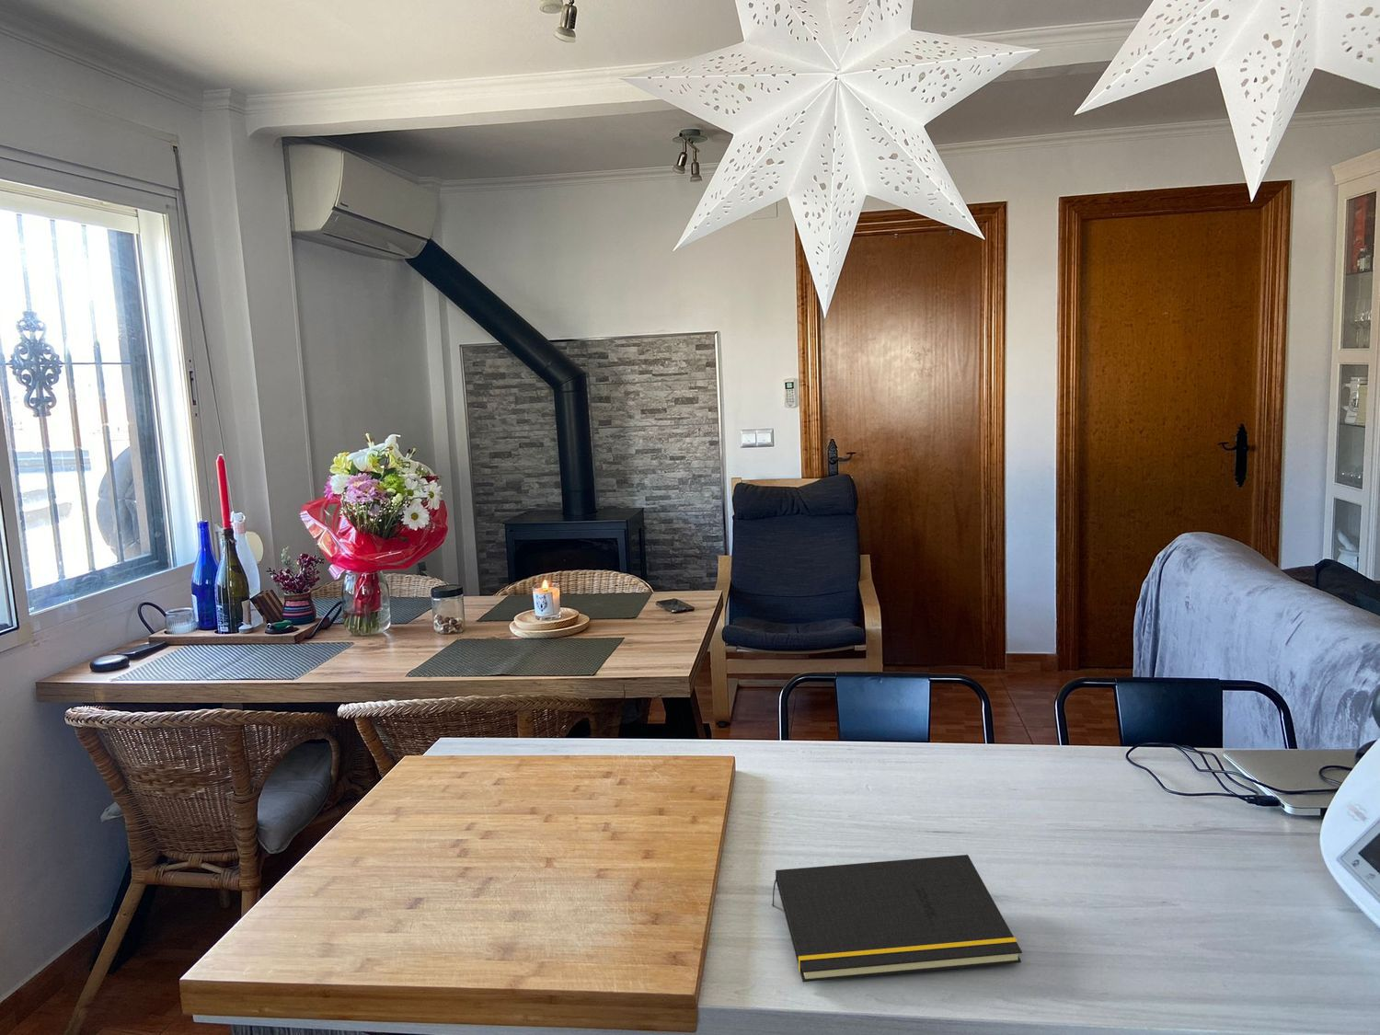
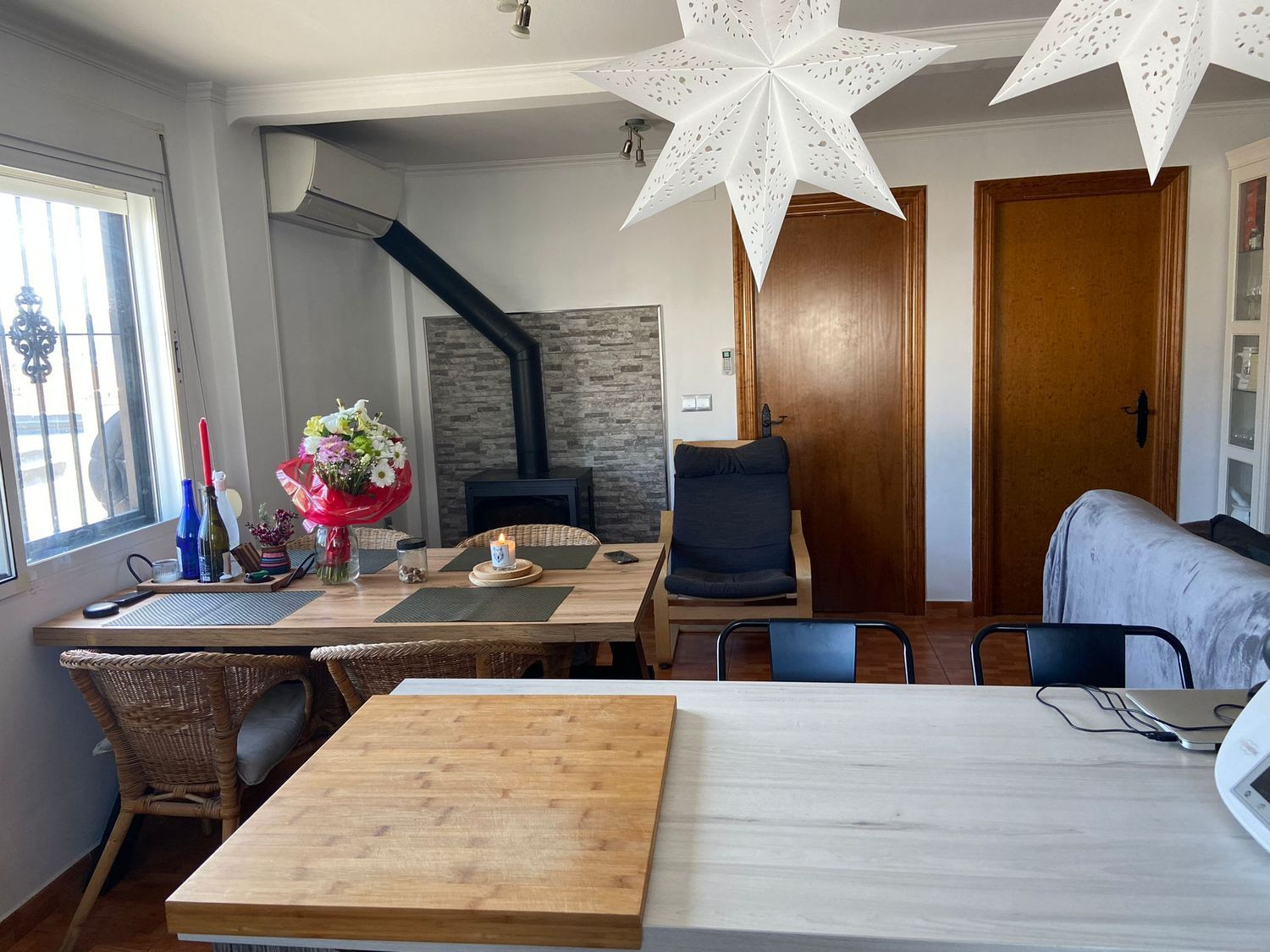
- notepad [771,853,1023,983]
